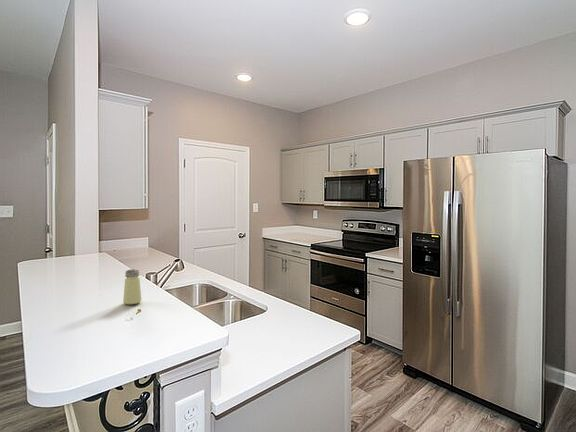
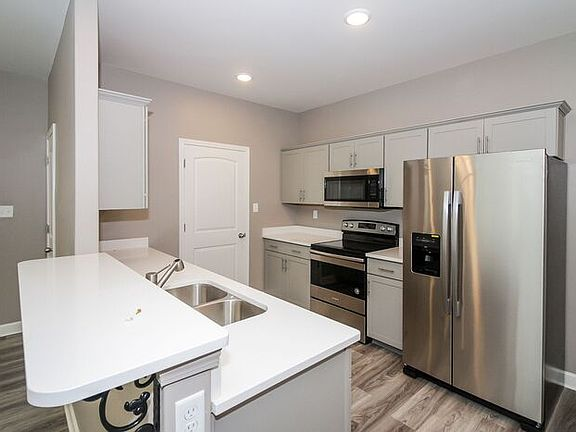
- saltshaker [122,268,143,305]
